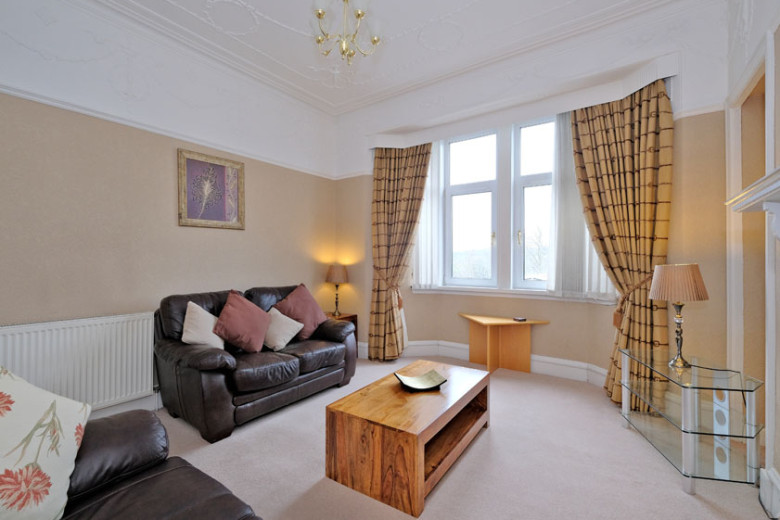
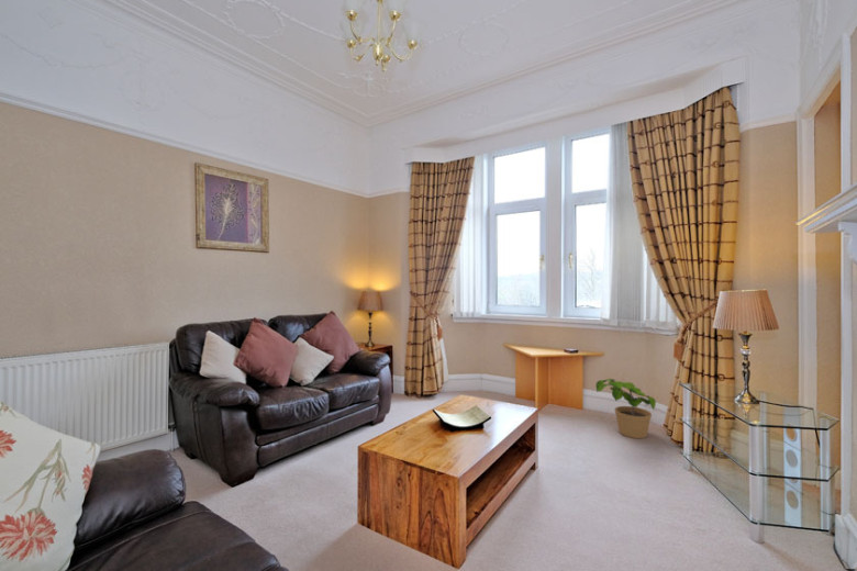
+ potted plant [594,378,657,439]
